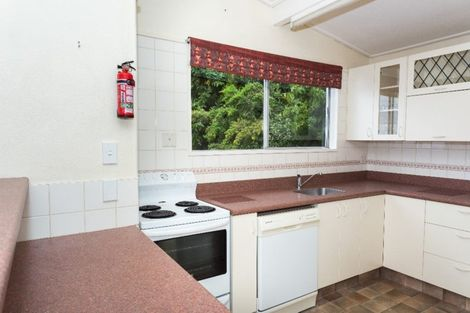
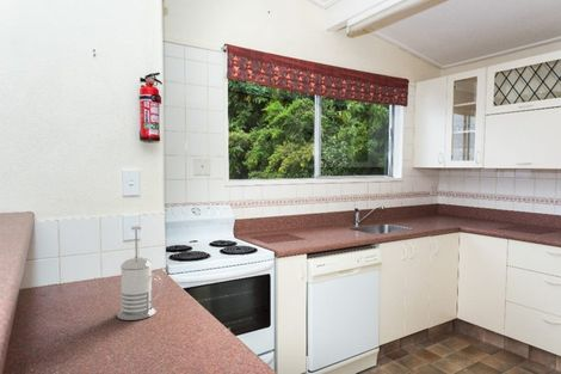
+ french press [116,225,164,321]
